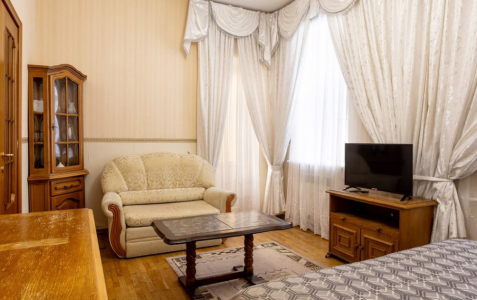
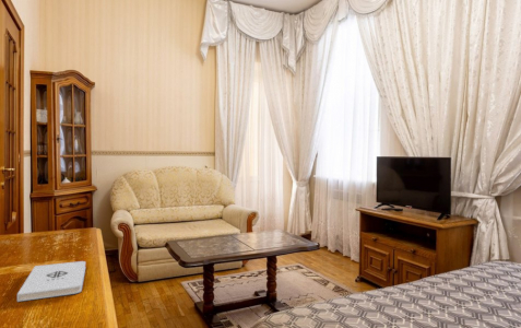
+ notepad [16,260,86,303]
